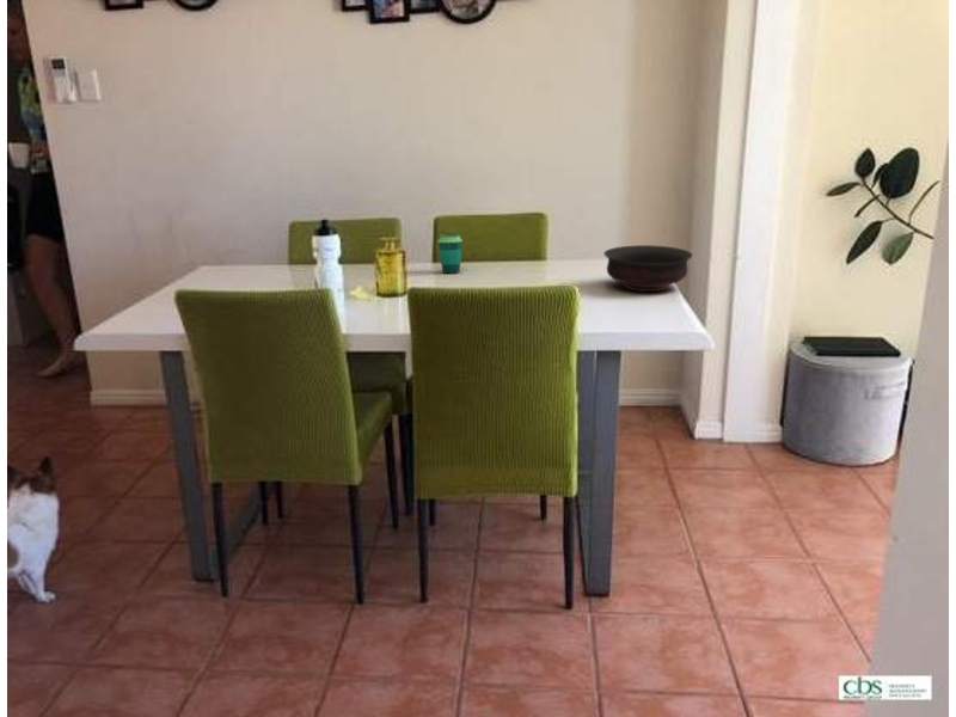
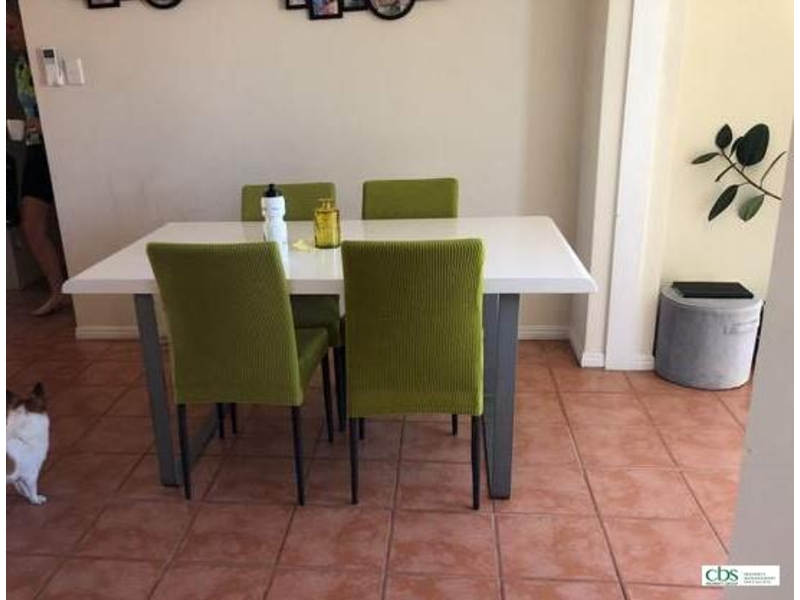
- cup [436,232,464,275]
- bowl [602,244,693,293]
